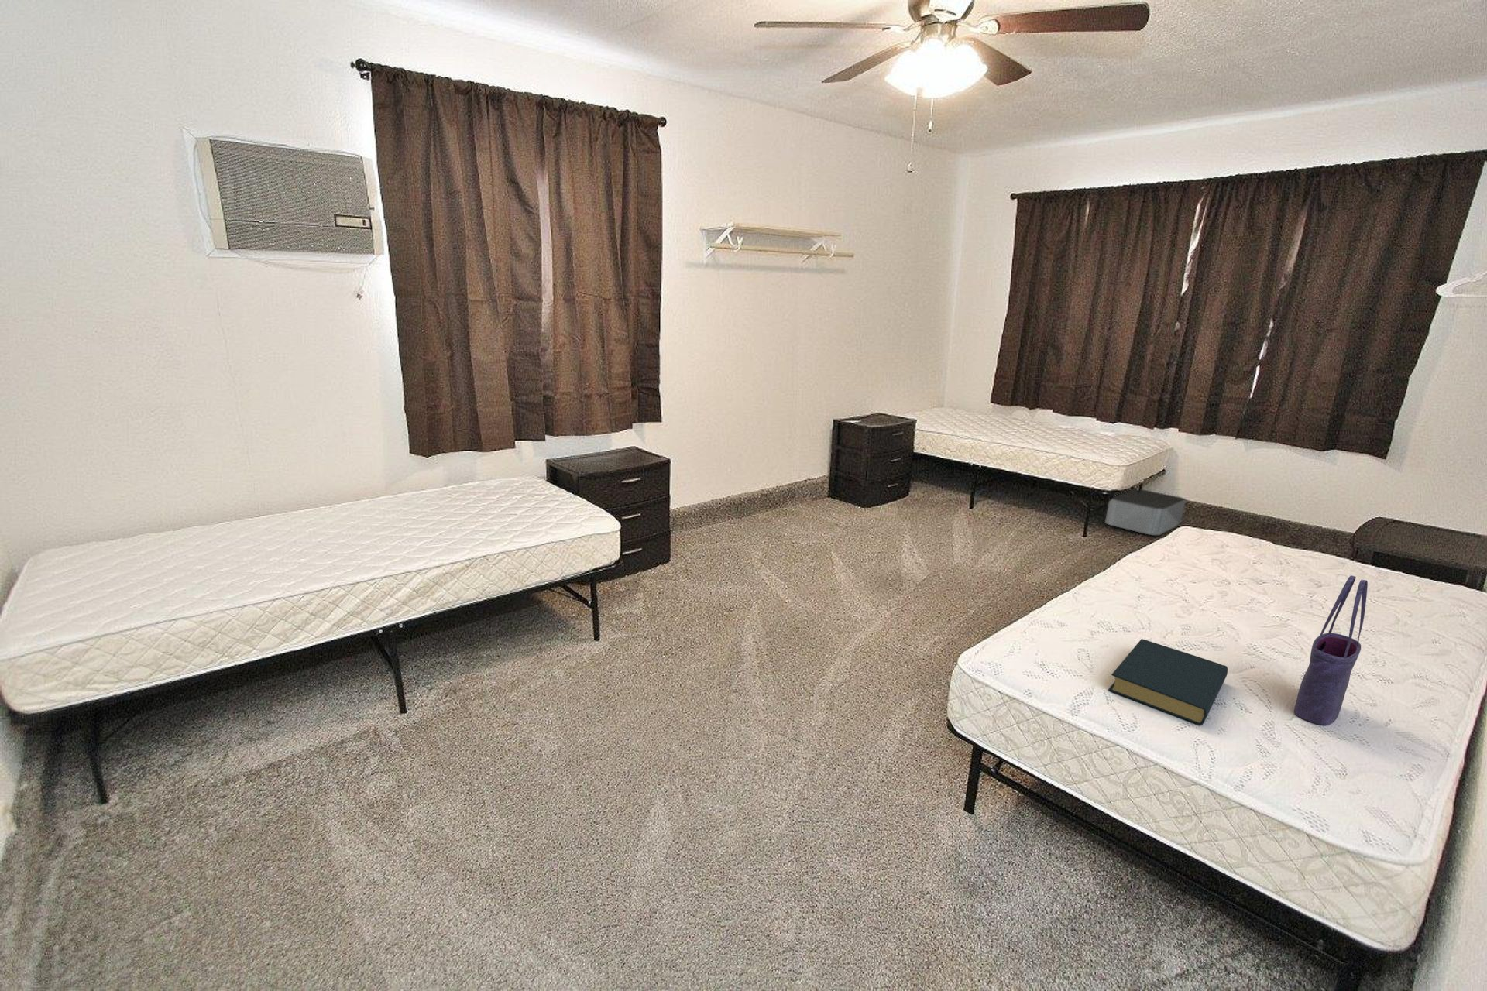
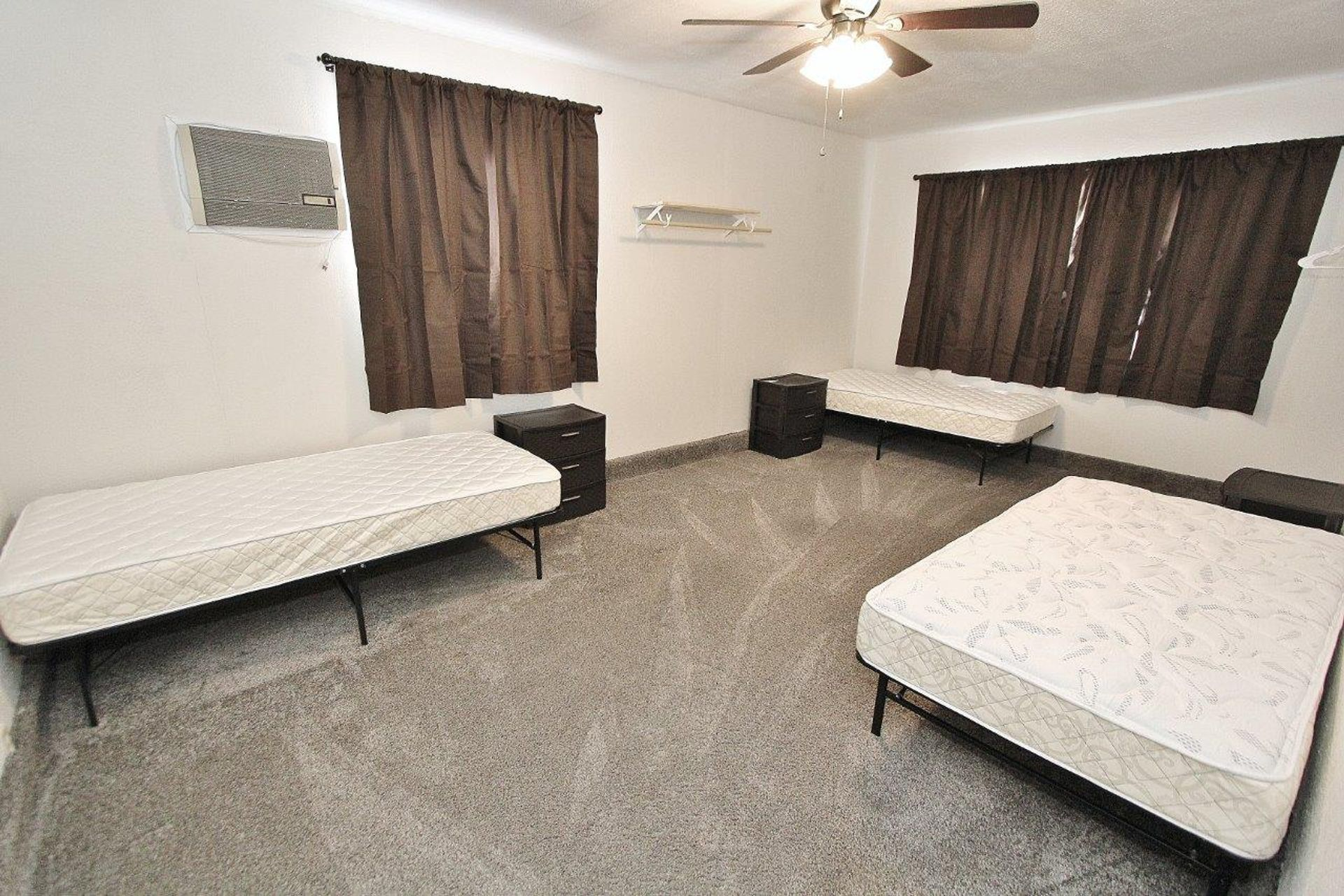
- storage bin [1104,489,1186,535]
- tote bag [1293,574,1369,727]
- hardback book [1108,638,1228,727]
